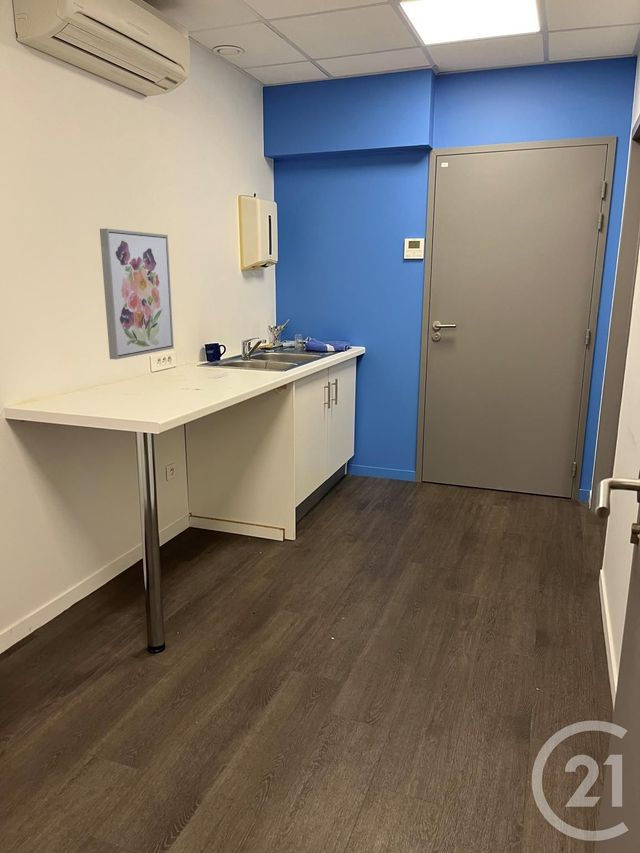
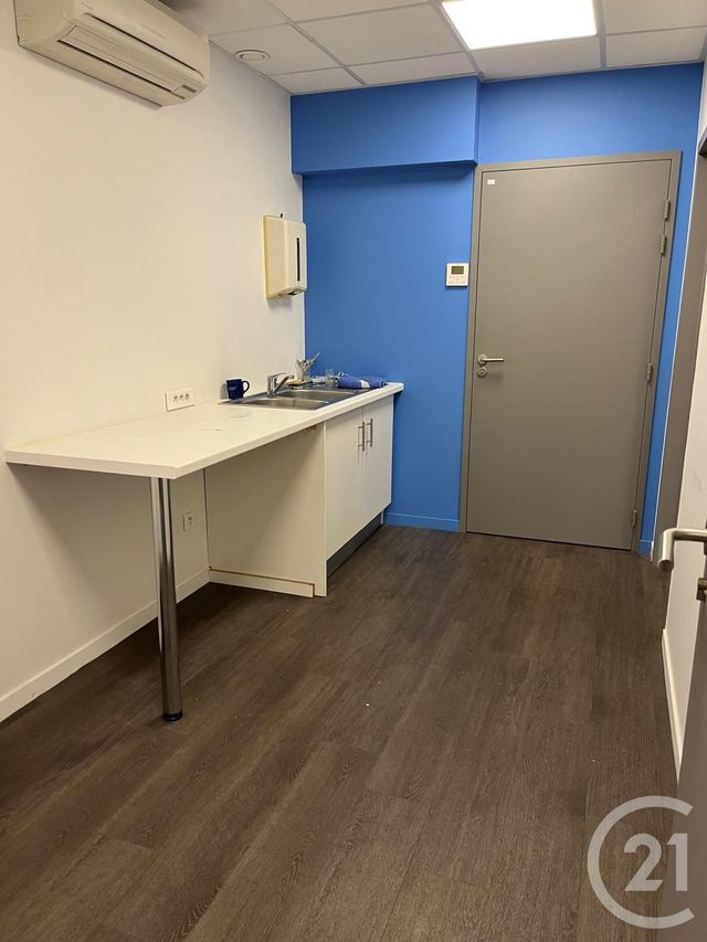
- wall art [99,228,175,360]
